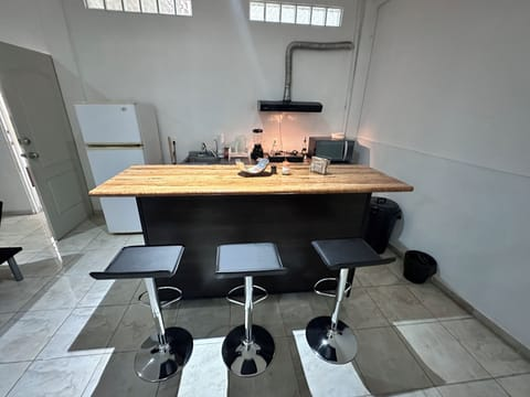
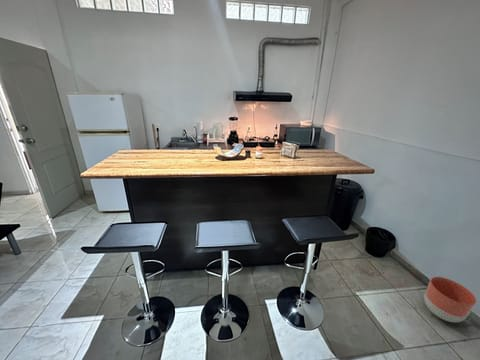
+ planter [423,276,477,323]
